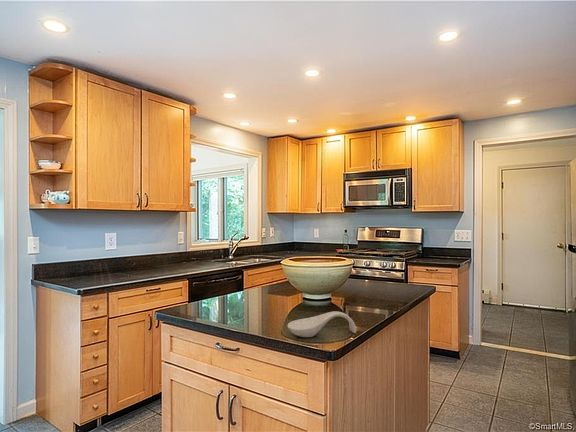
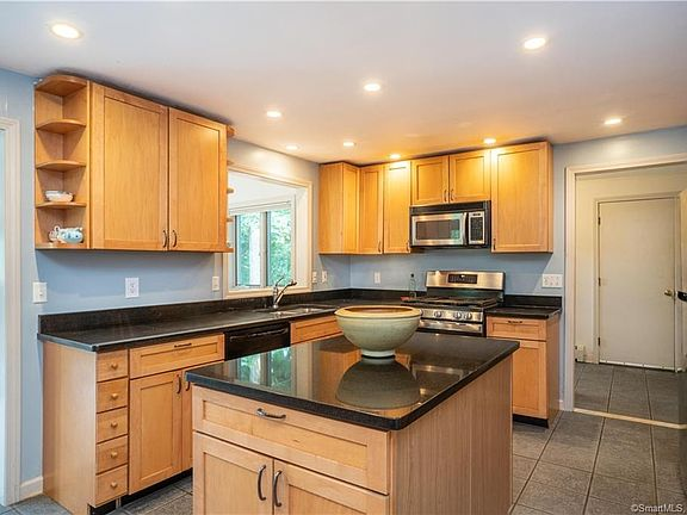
- spoon rest [287,310,357,338]
